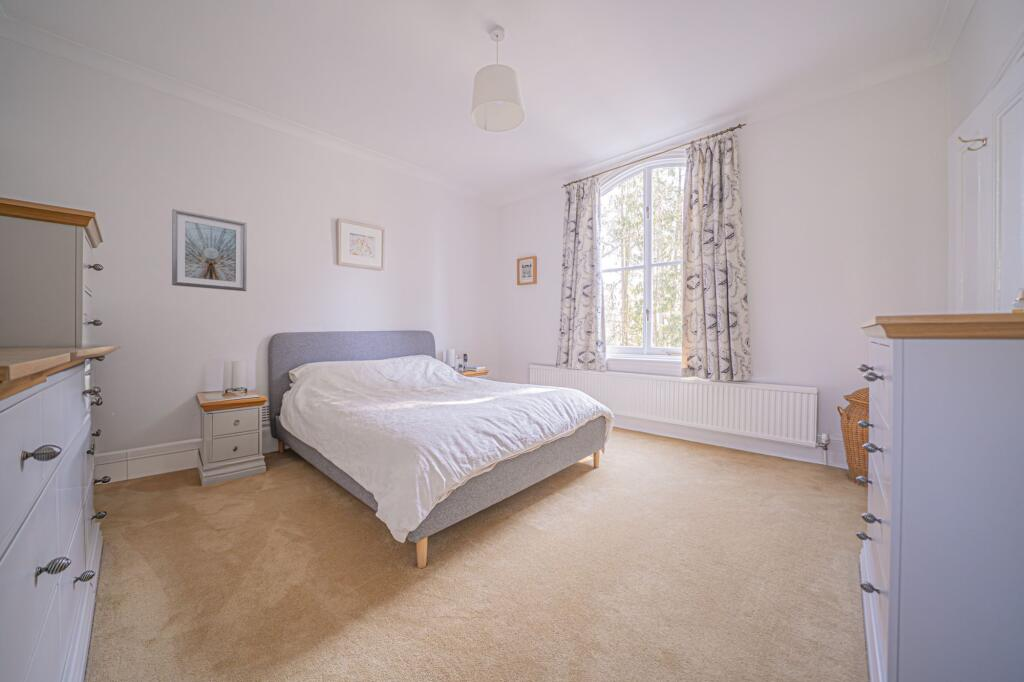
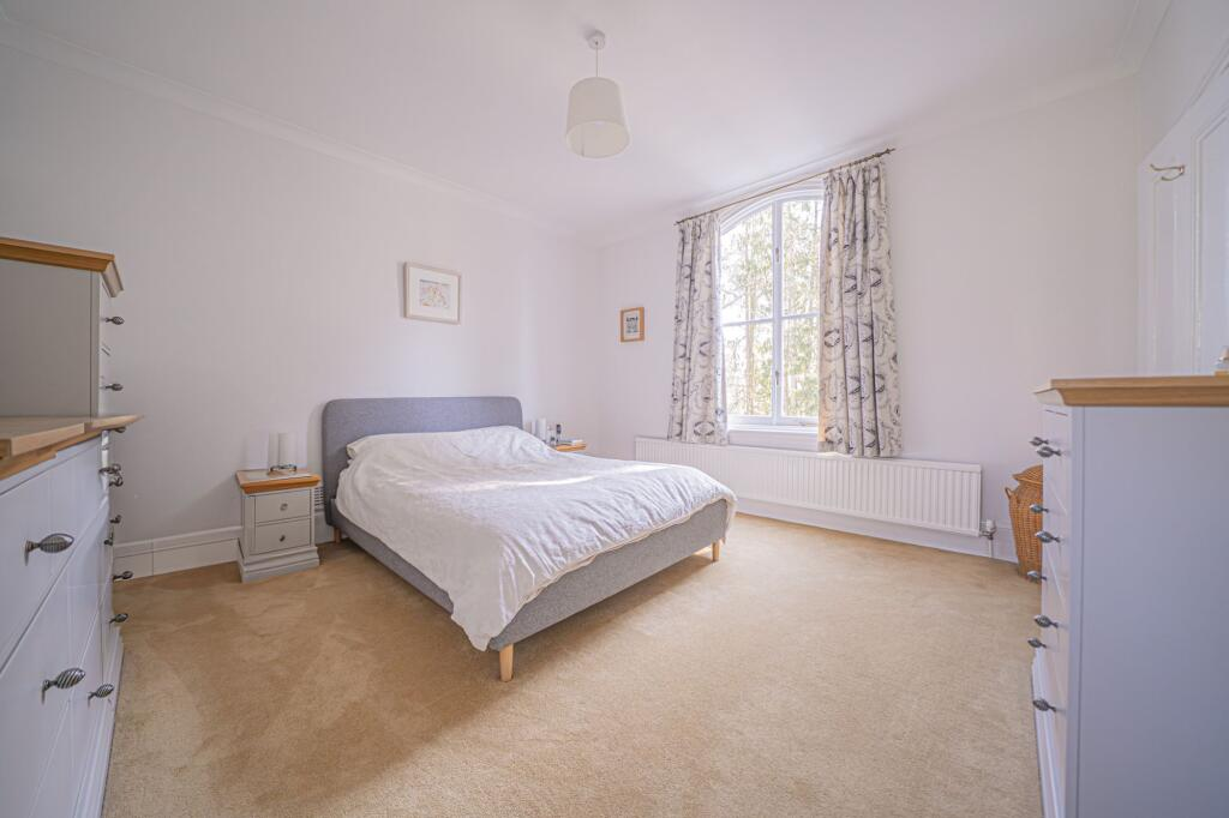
- picture frame [171,208,248,292]
